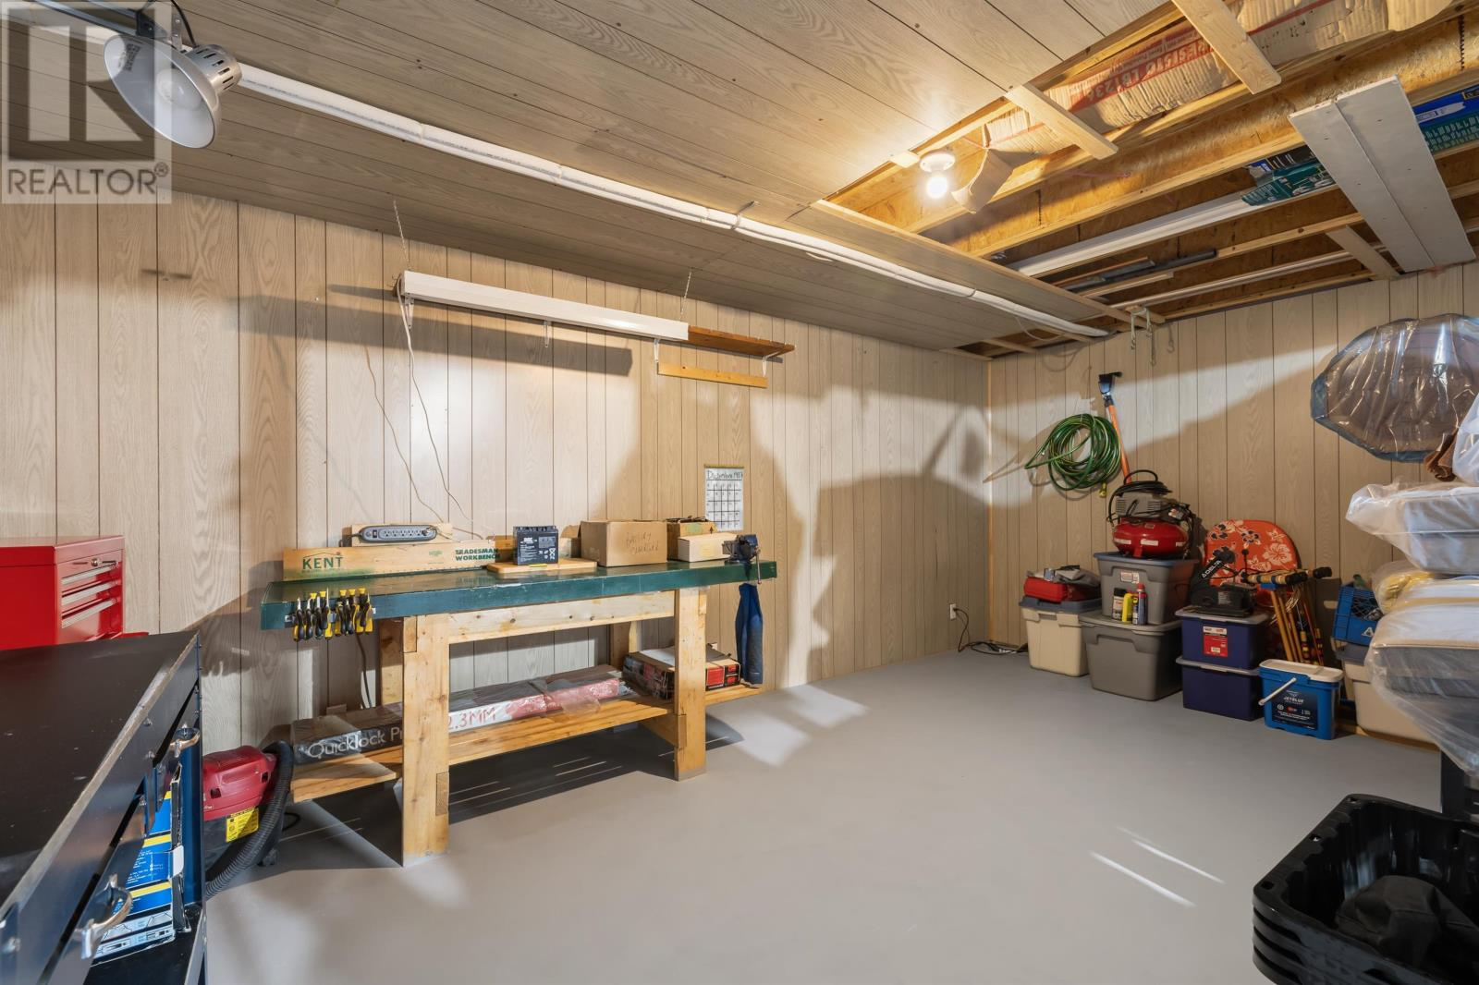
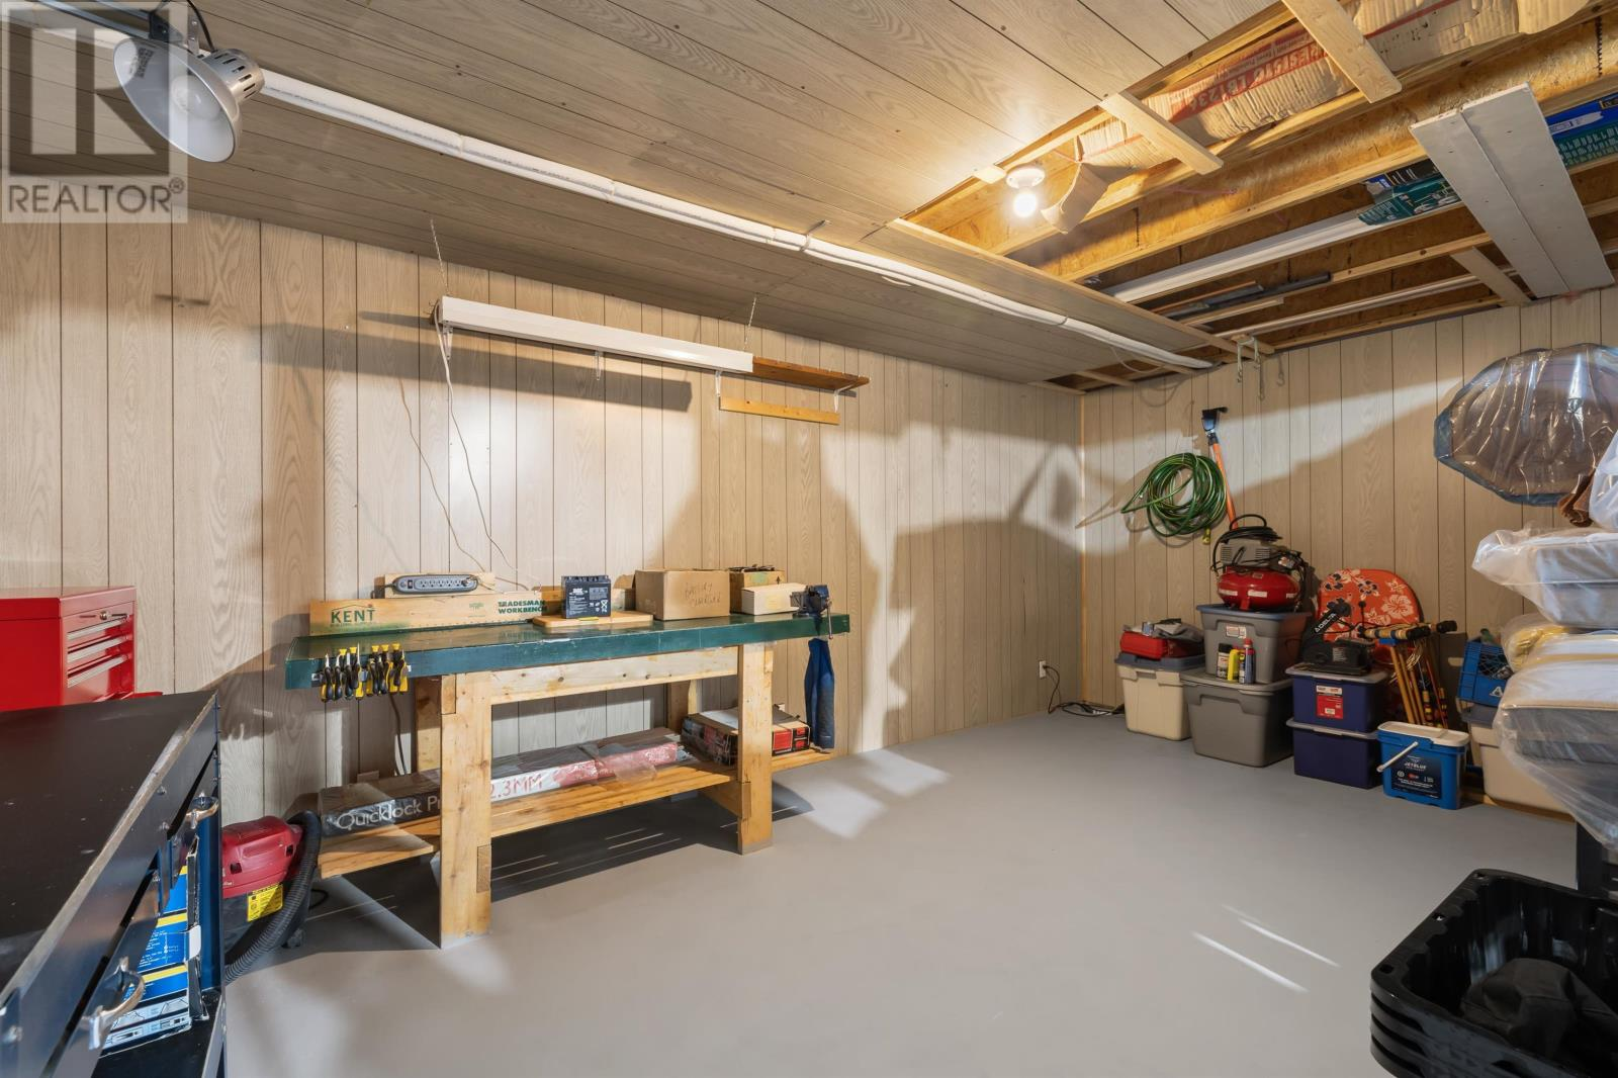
- calendar [703,449,746,532]
